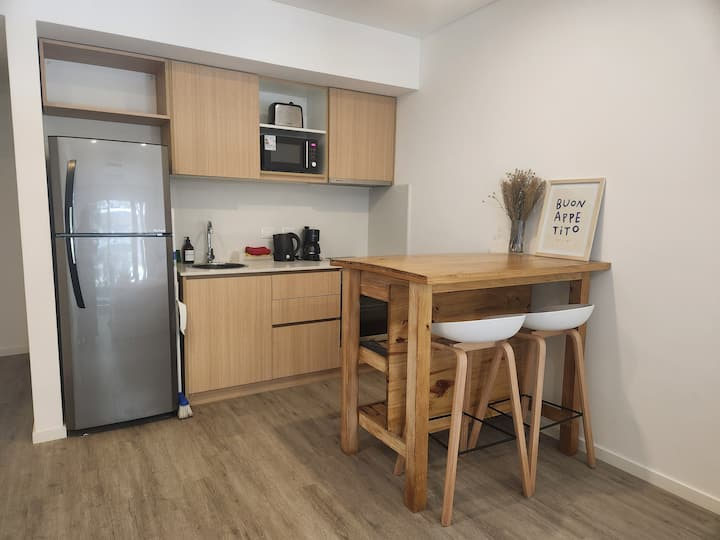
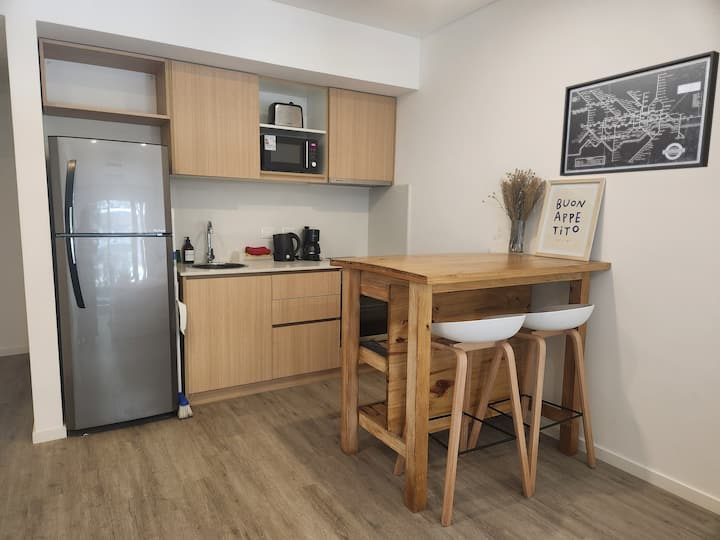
+ wall art [559,50,720,177]
